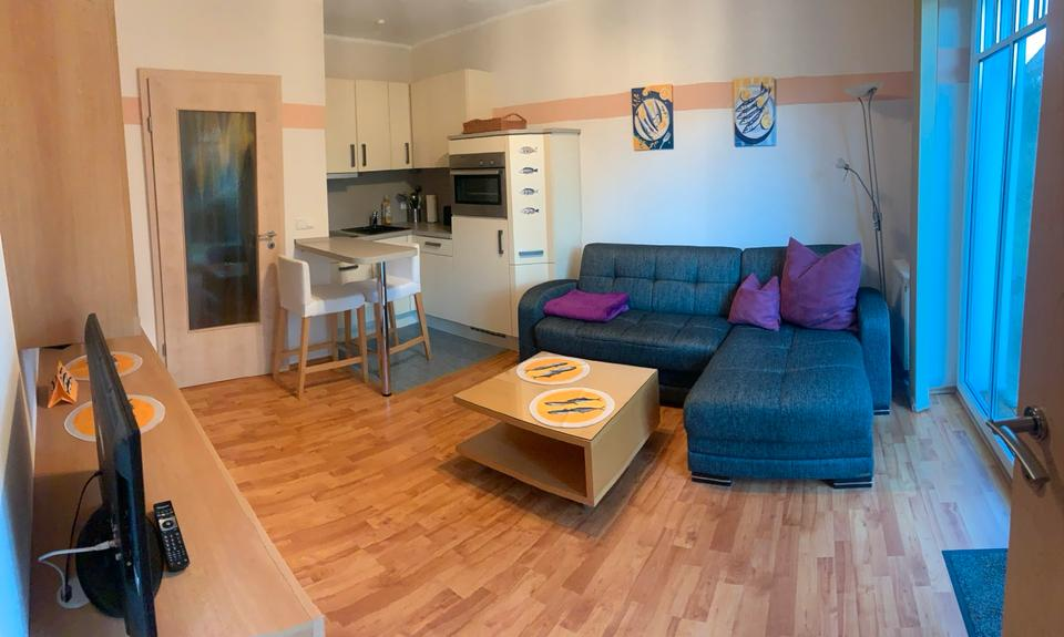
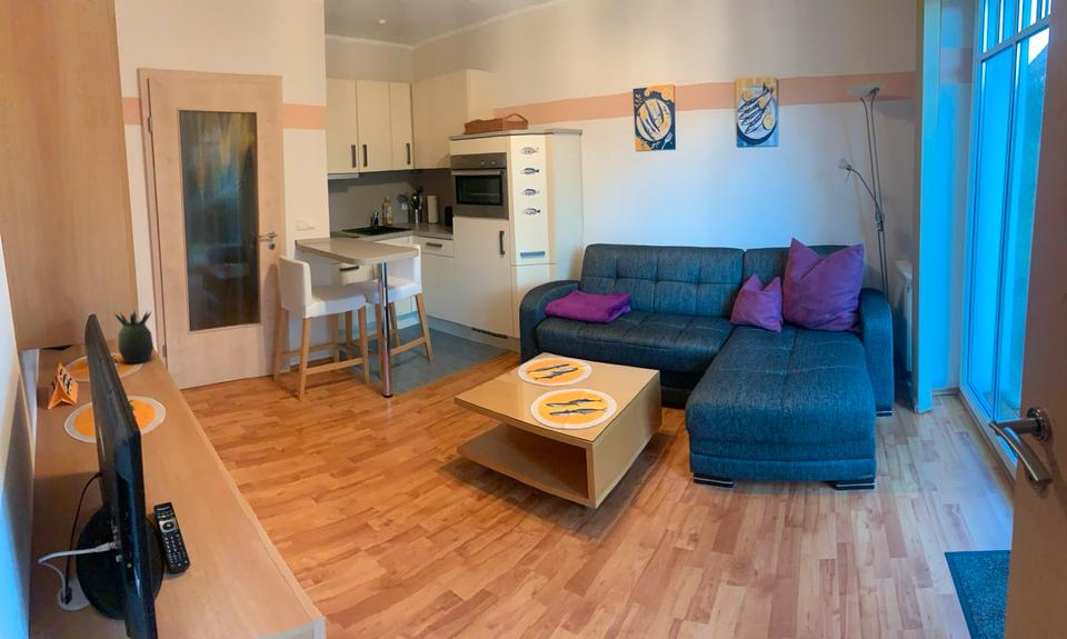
+ succulent plant [113,310,154,363]
